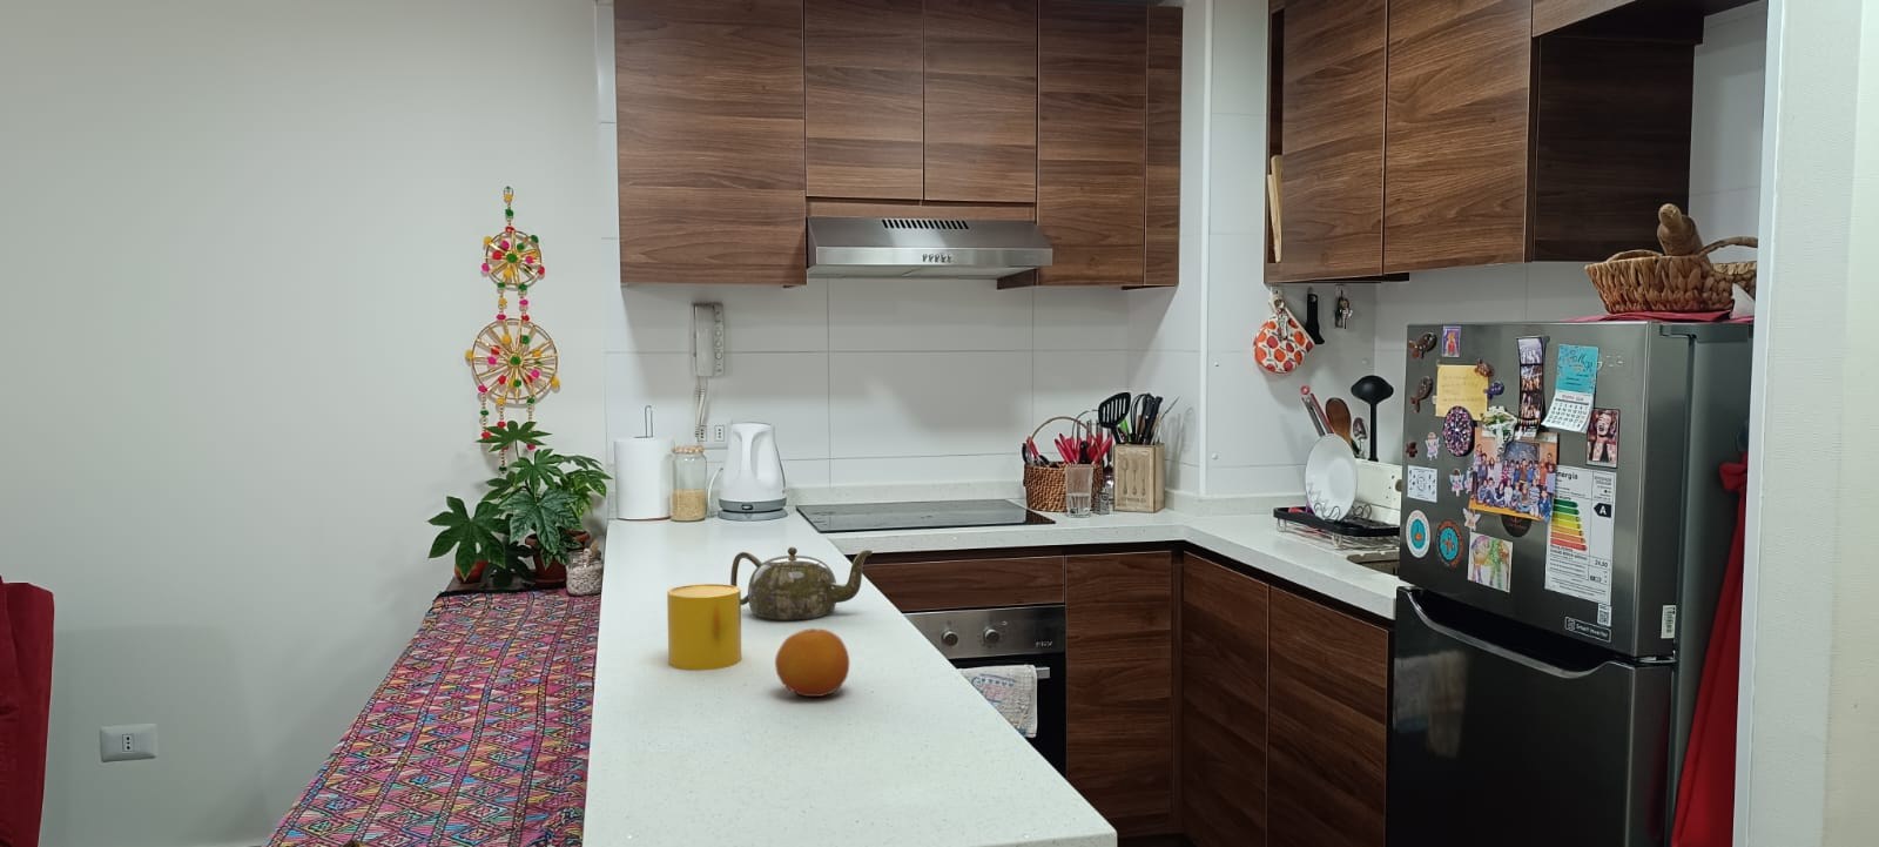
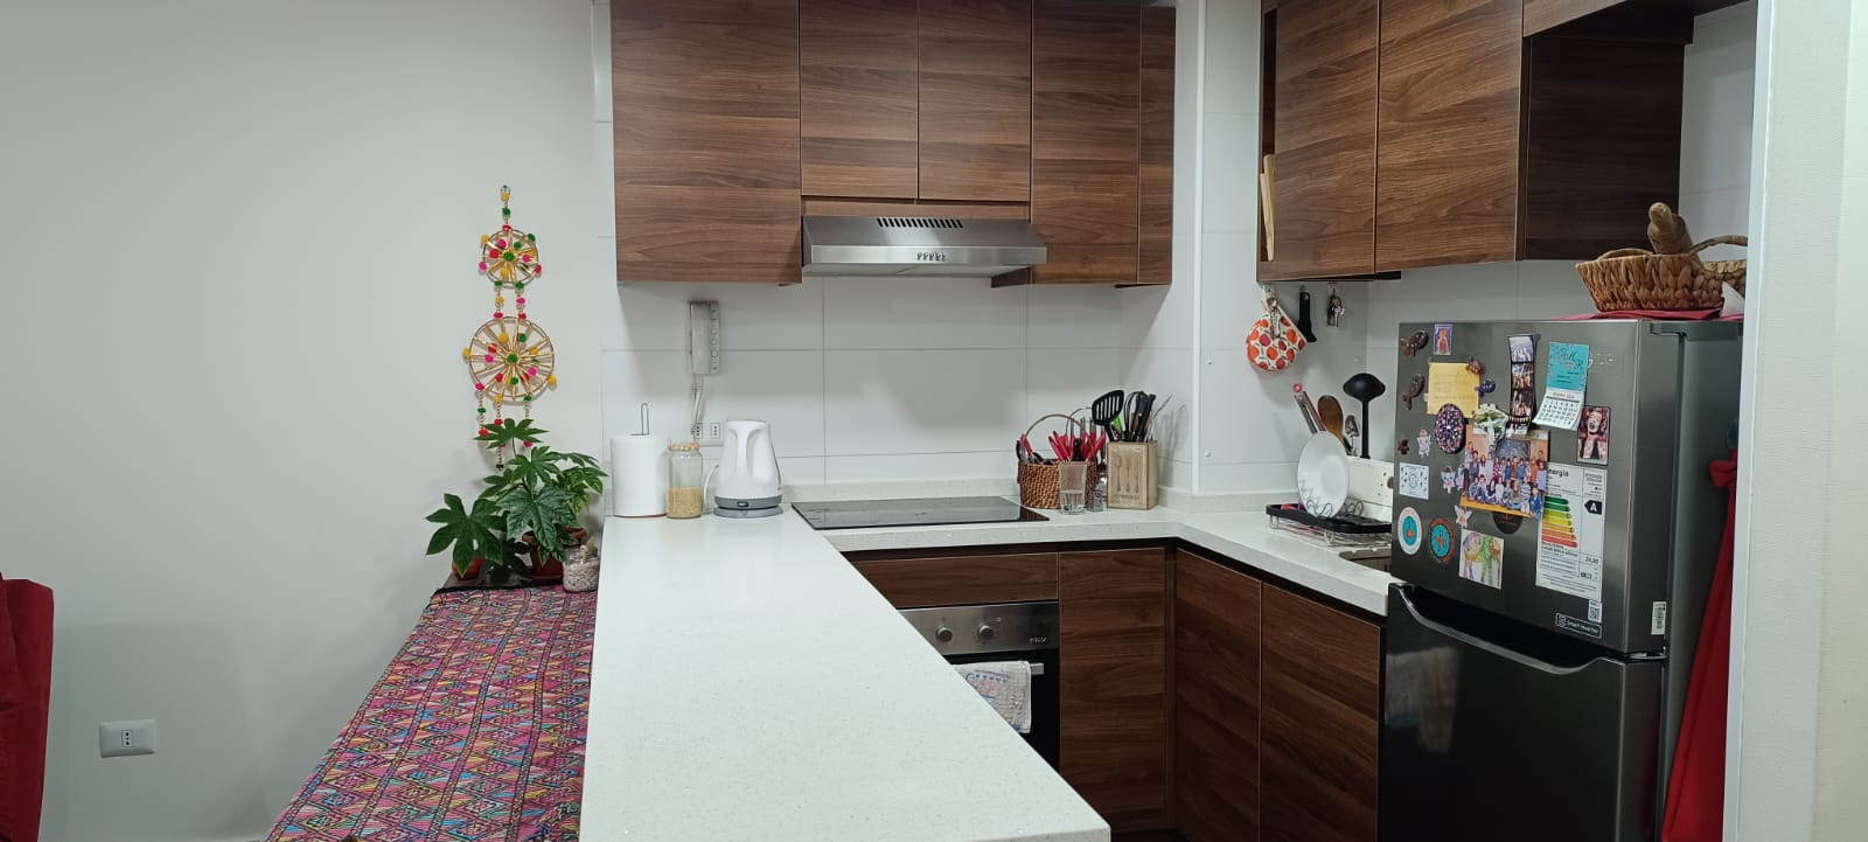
- teapot [730,546,872,622]
- cup [666,582,742,672]
- fruit [774,628,851,697]
